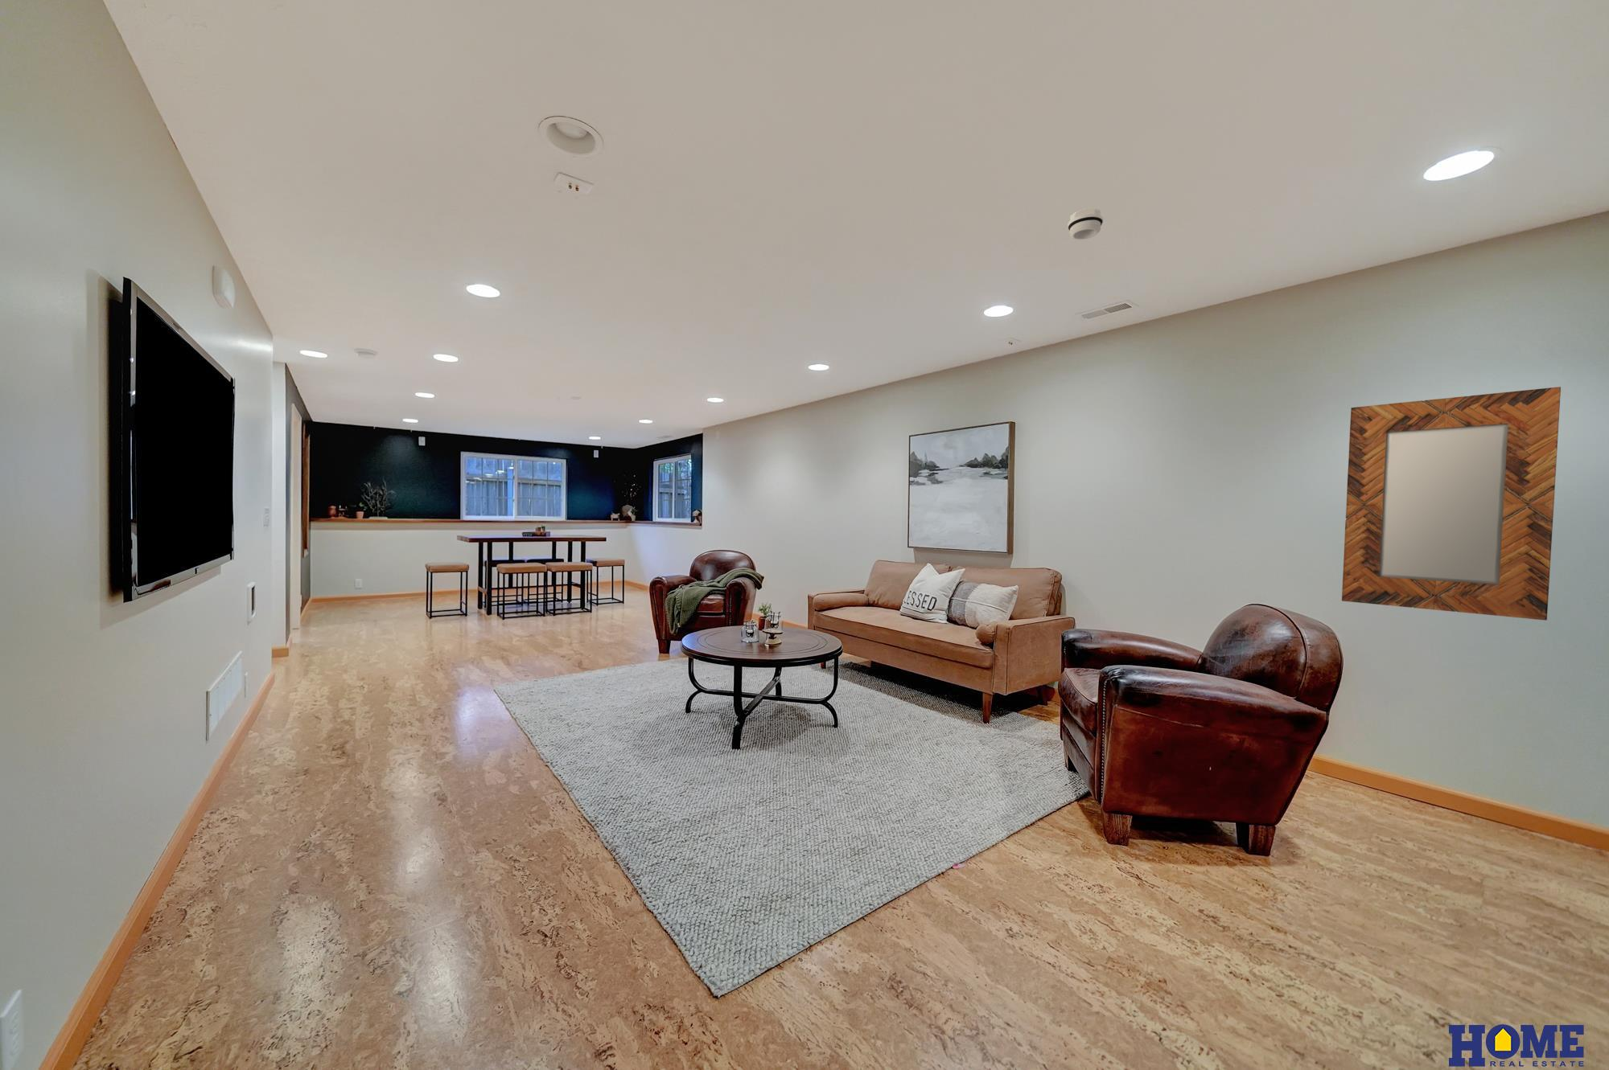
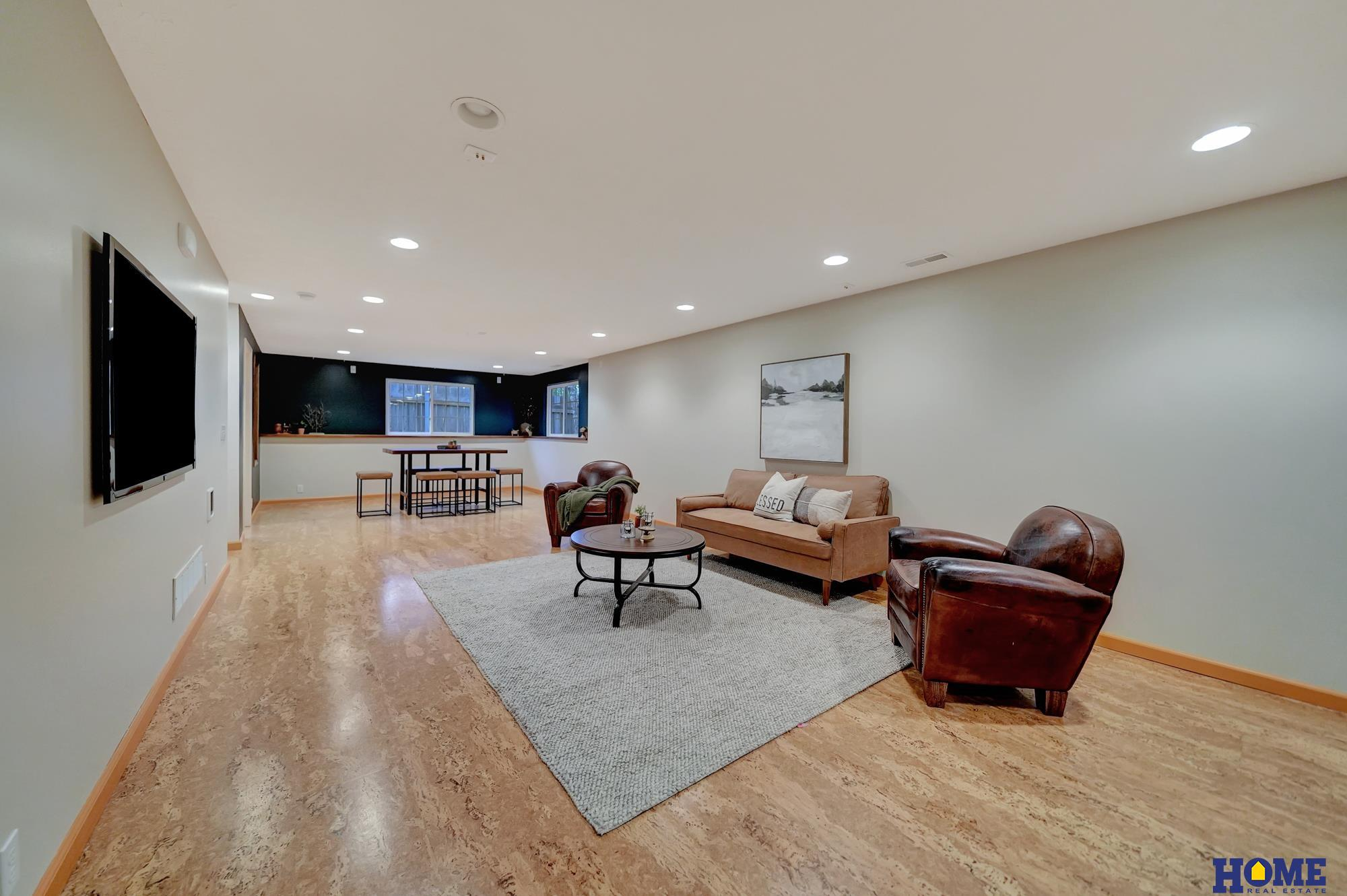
- smoke detector [1067,208,1104,240]
- home mirror [1341,386,1561,621]
